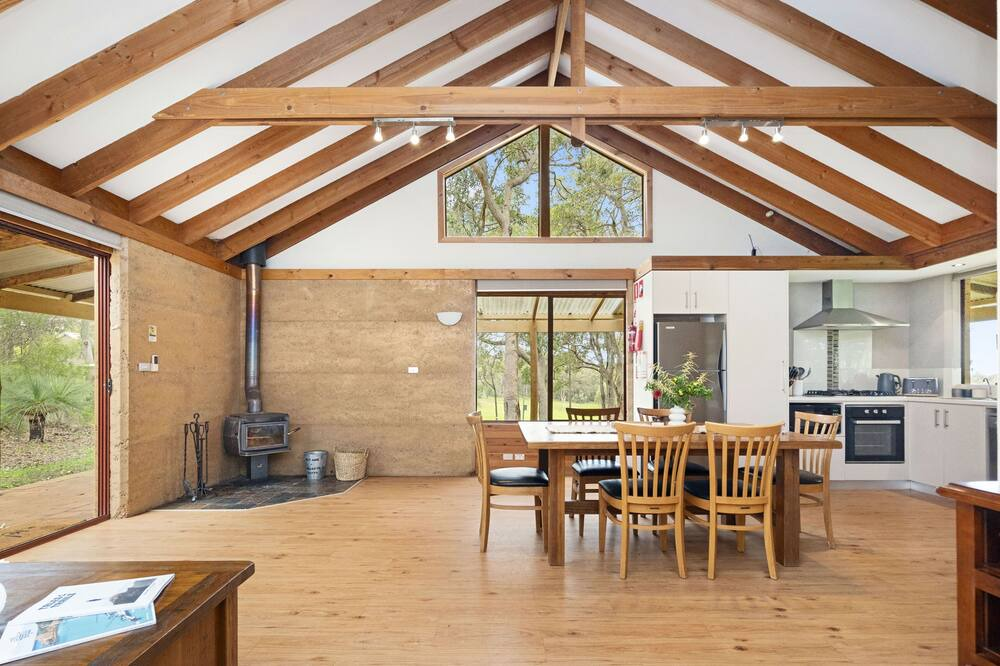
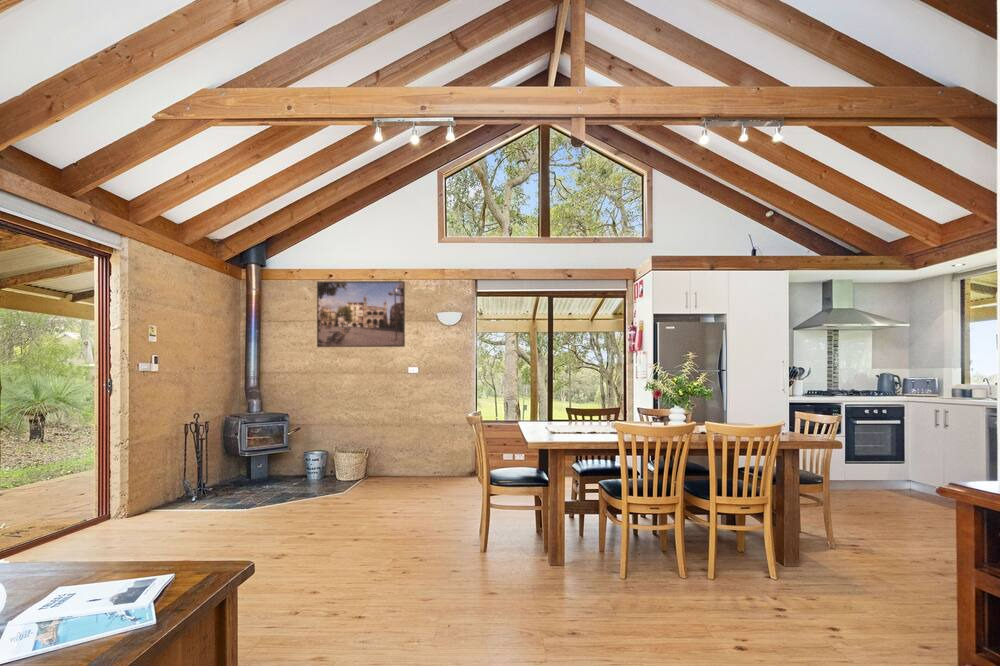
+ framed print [316,280,406,348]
